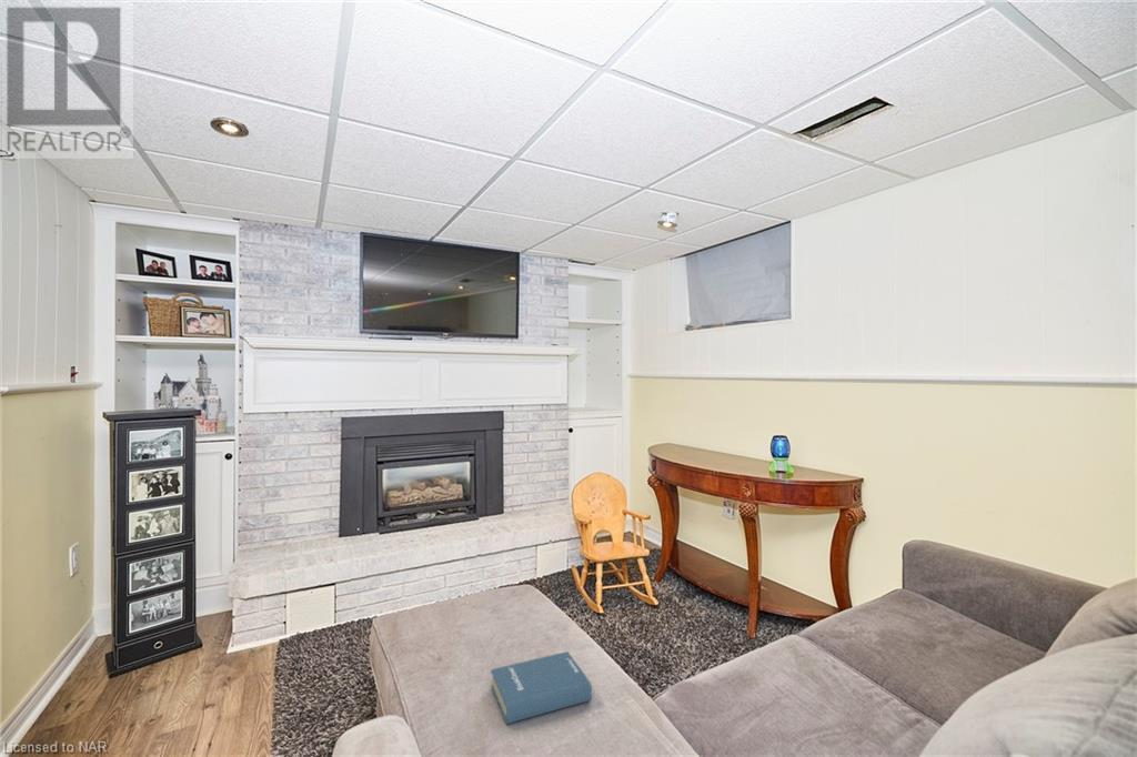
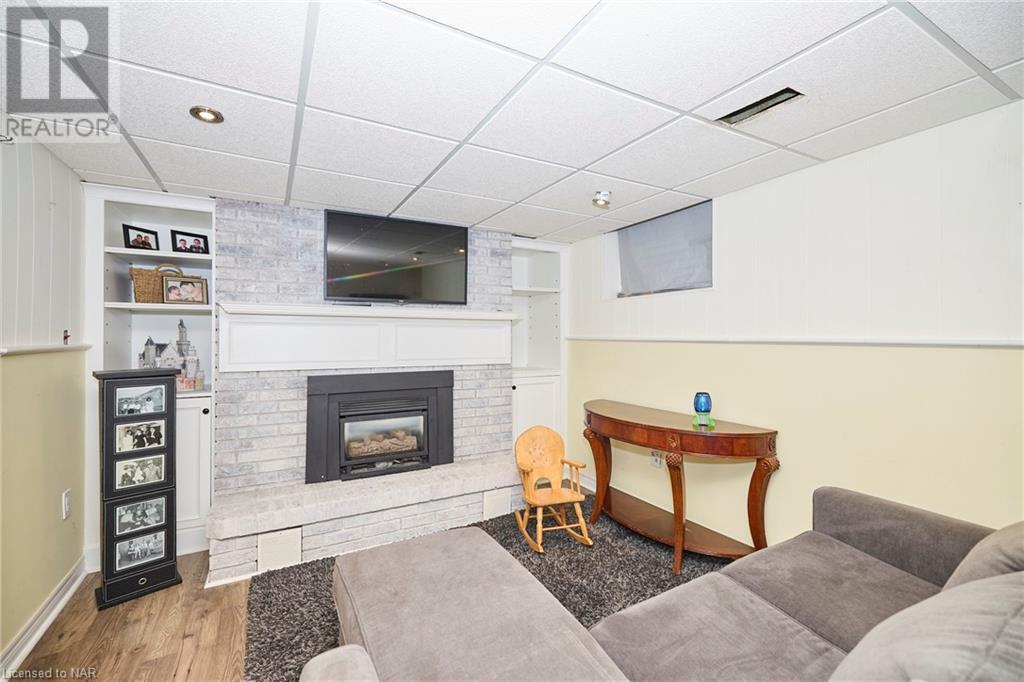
- hardback book [490,650,593,725]
